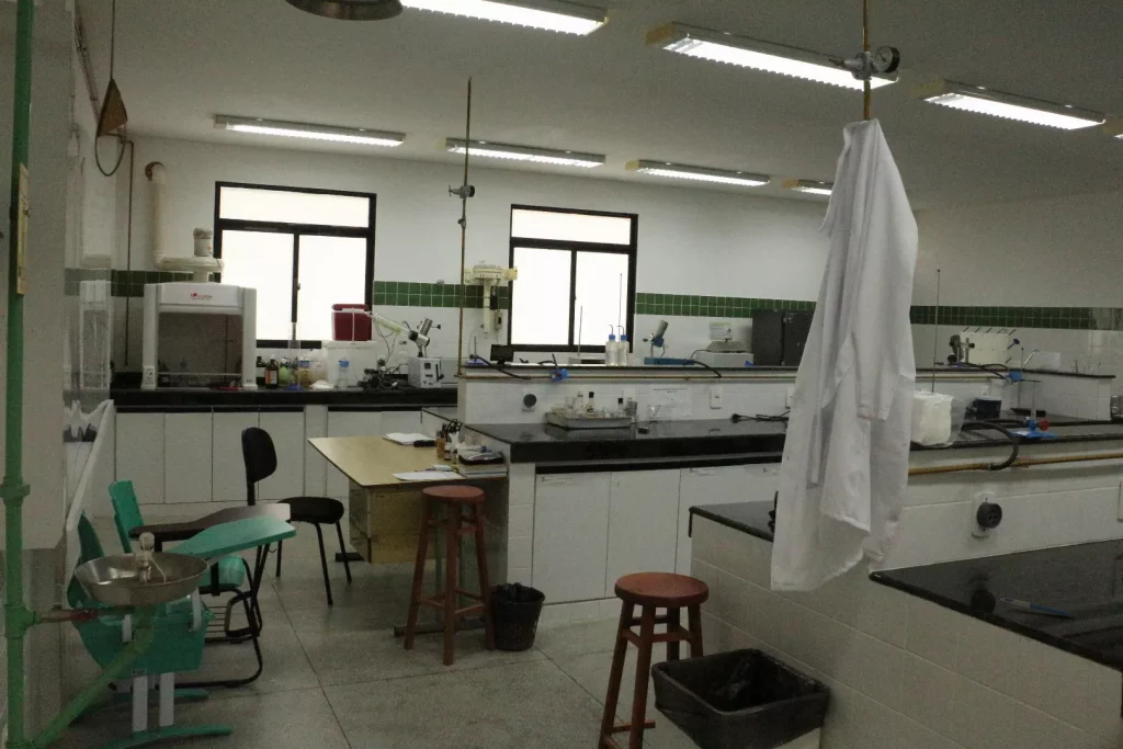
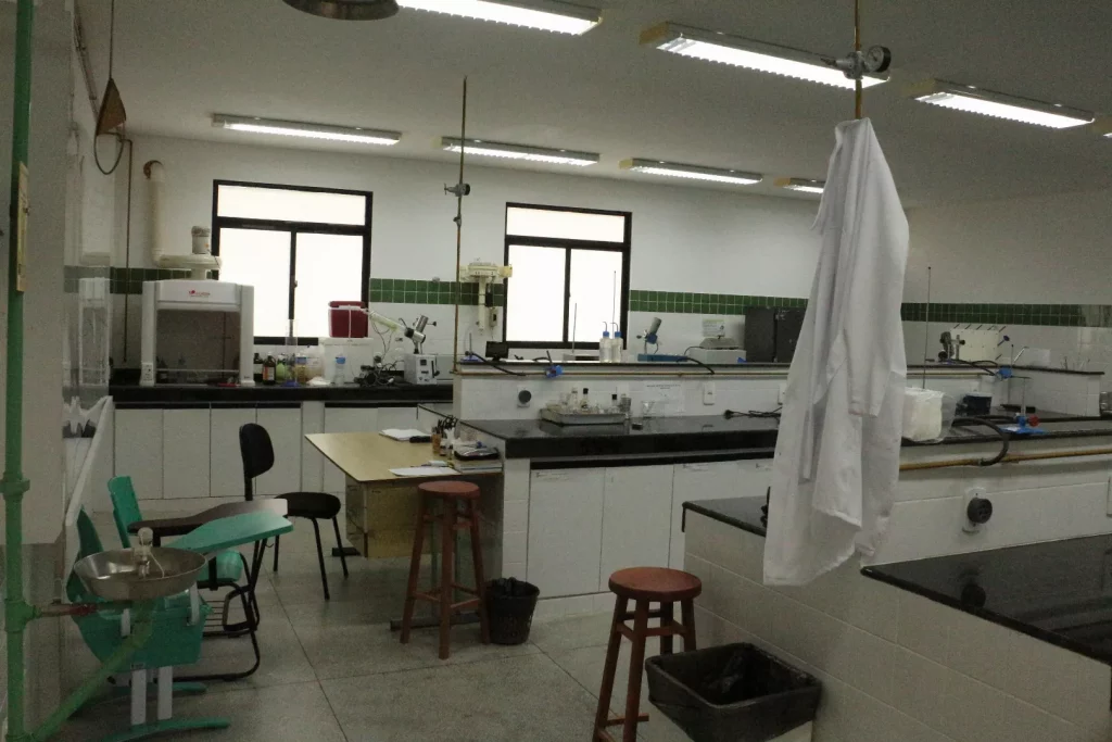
- pen [1000,597,1074,617]
